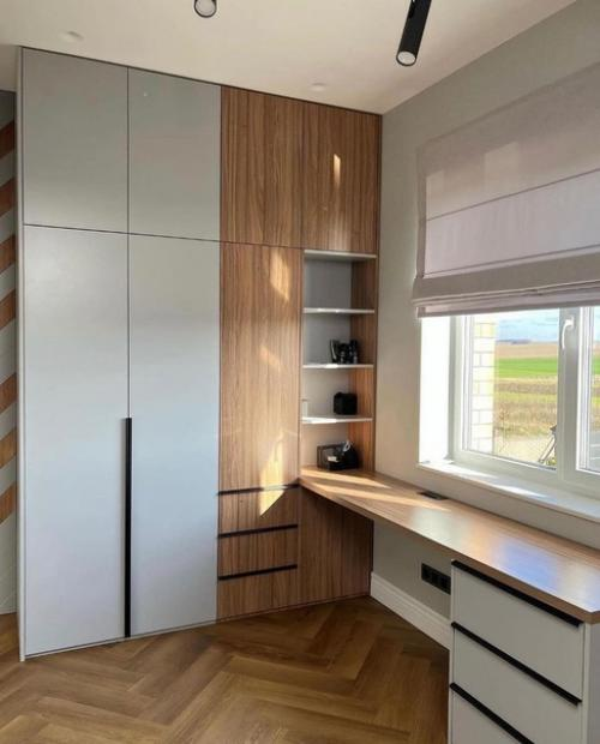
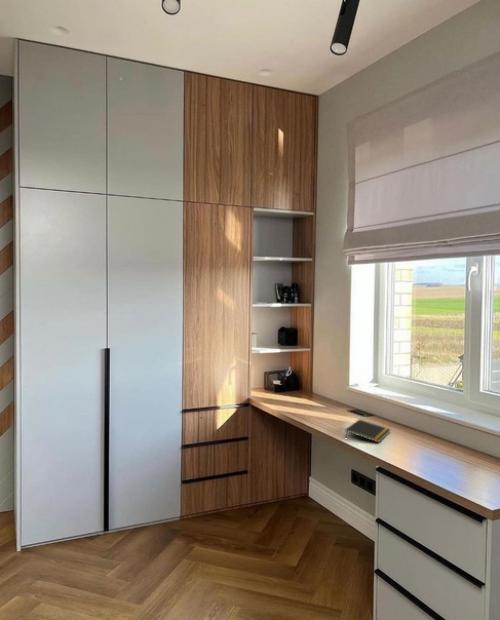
+ notepad [344,418,392,444]
